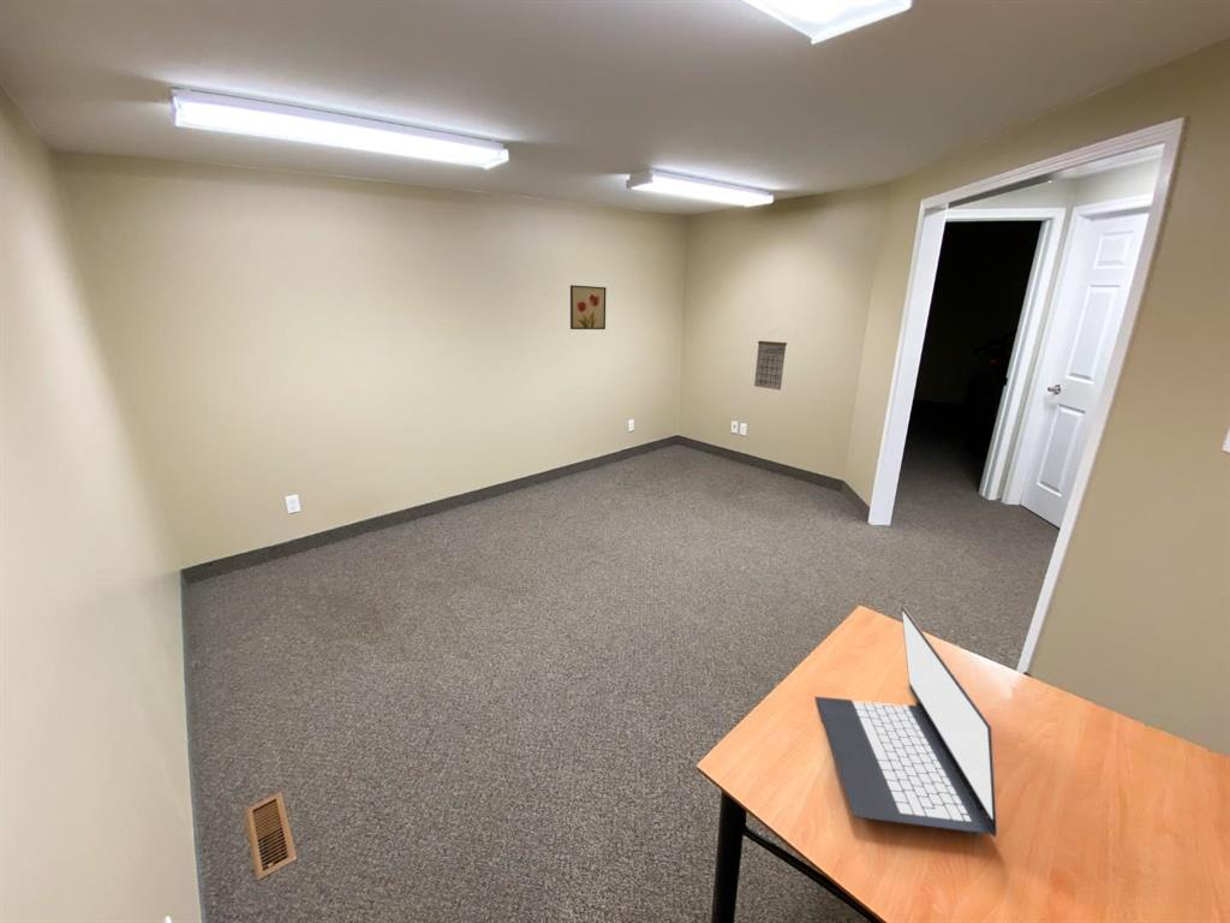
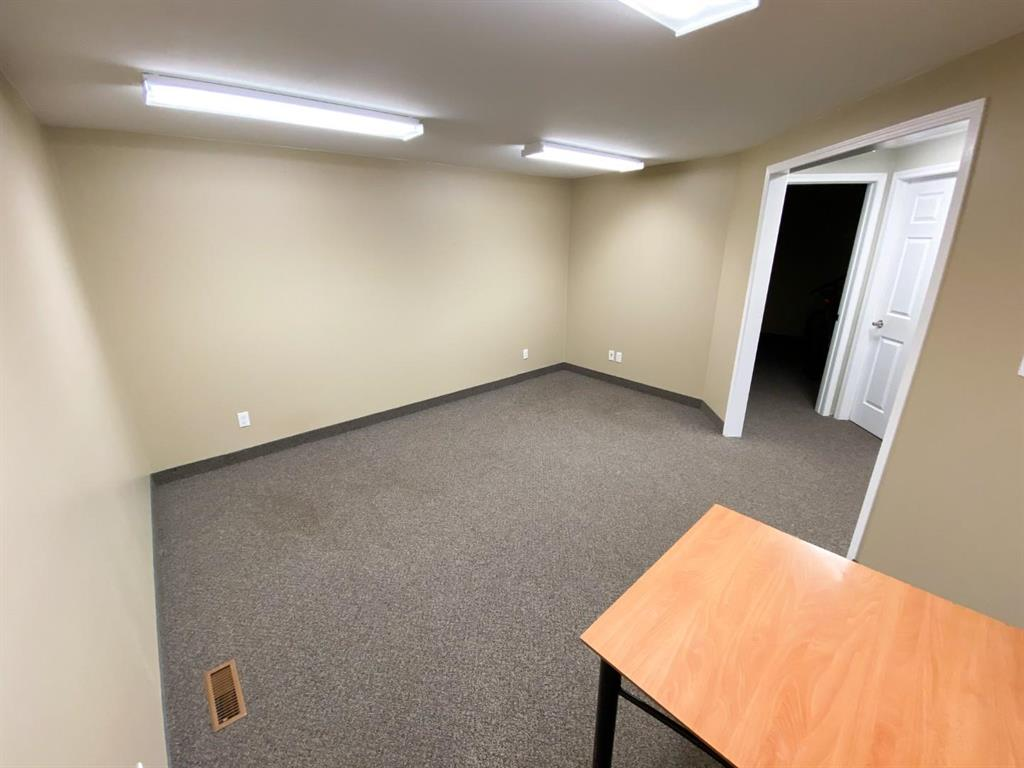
- laptop [813,606,999,839]
- wall art [569,284,608,331]
- calendar [753,331,788,392]
